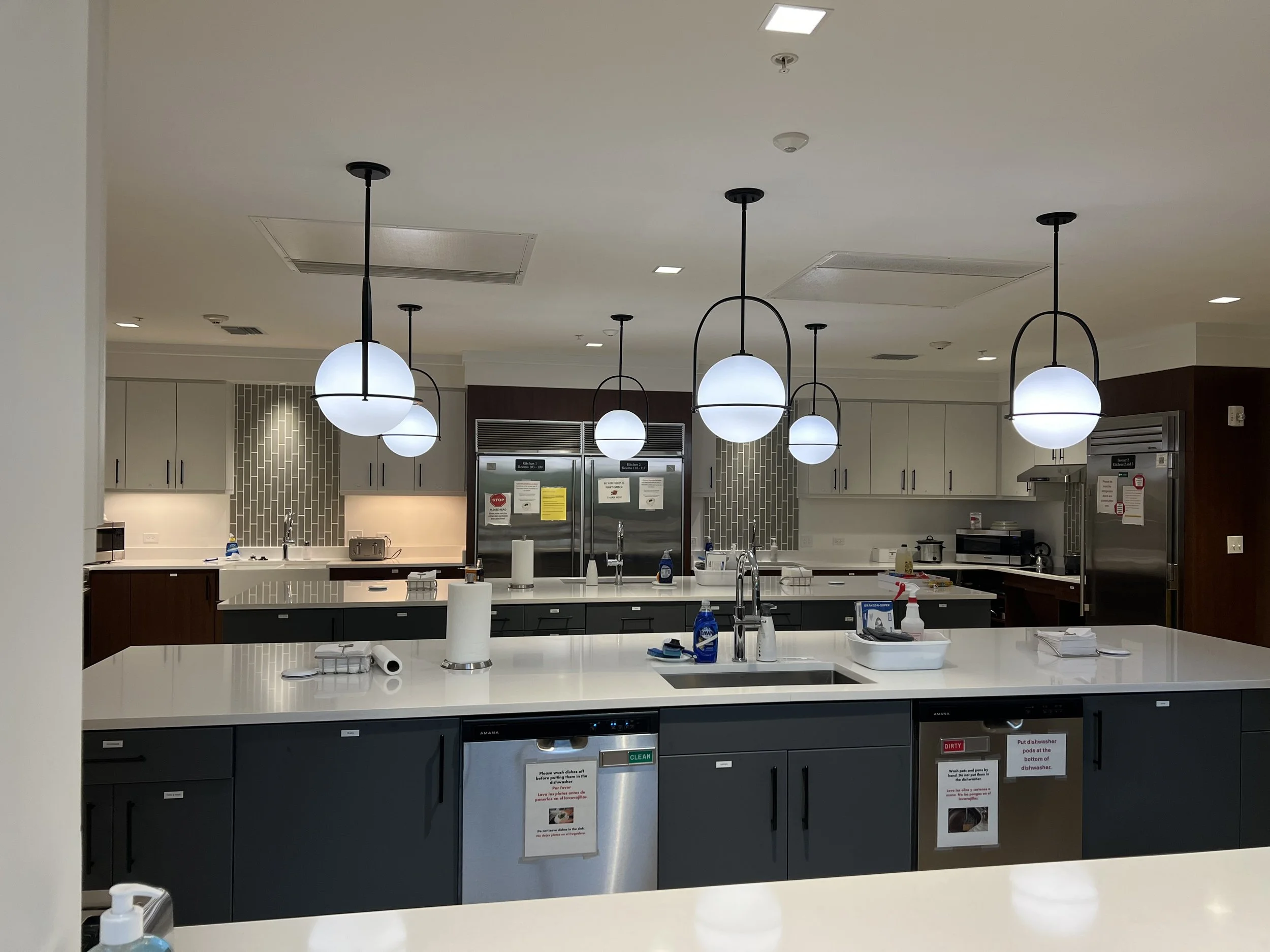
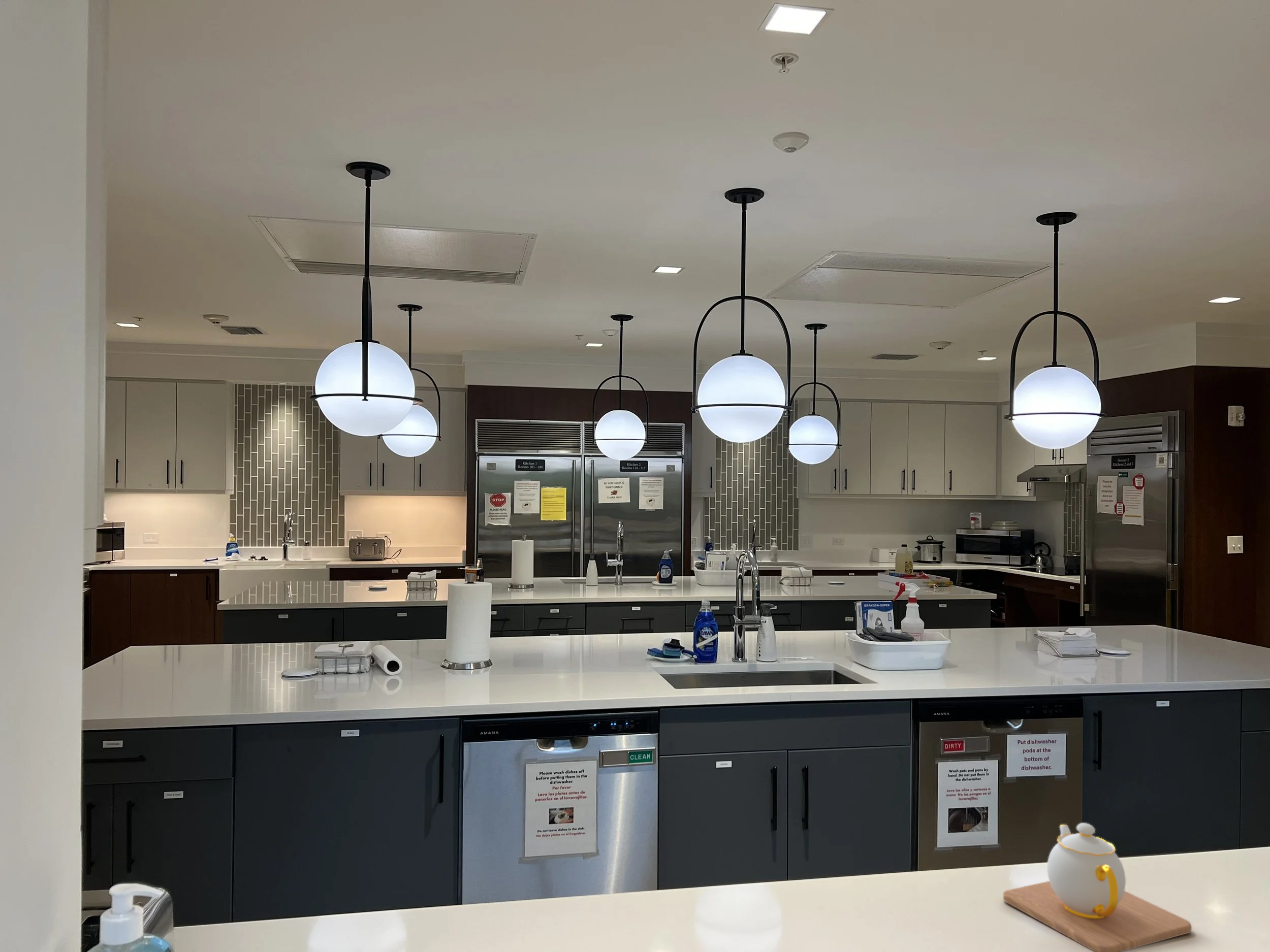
+ teapot [1003,823,1192,952]
